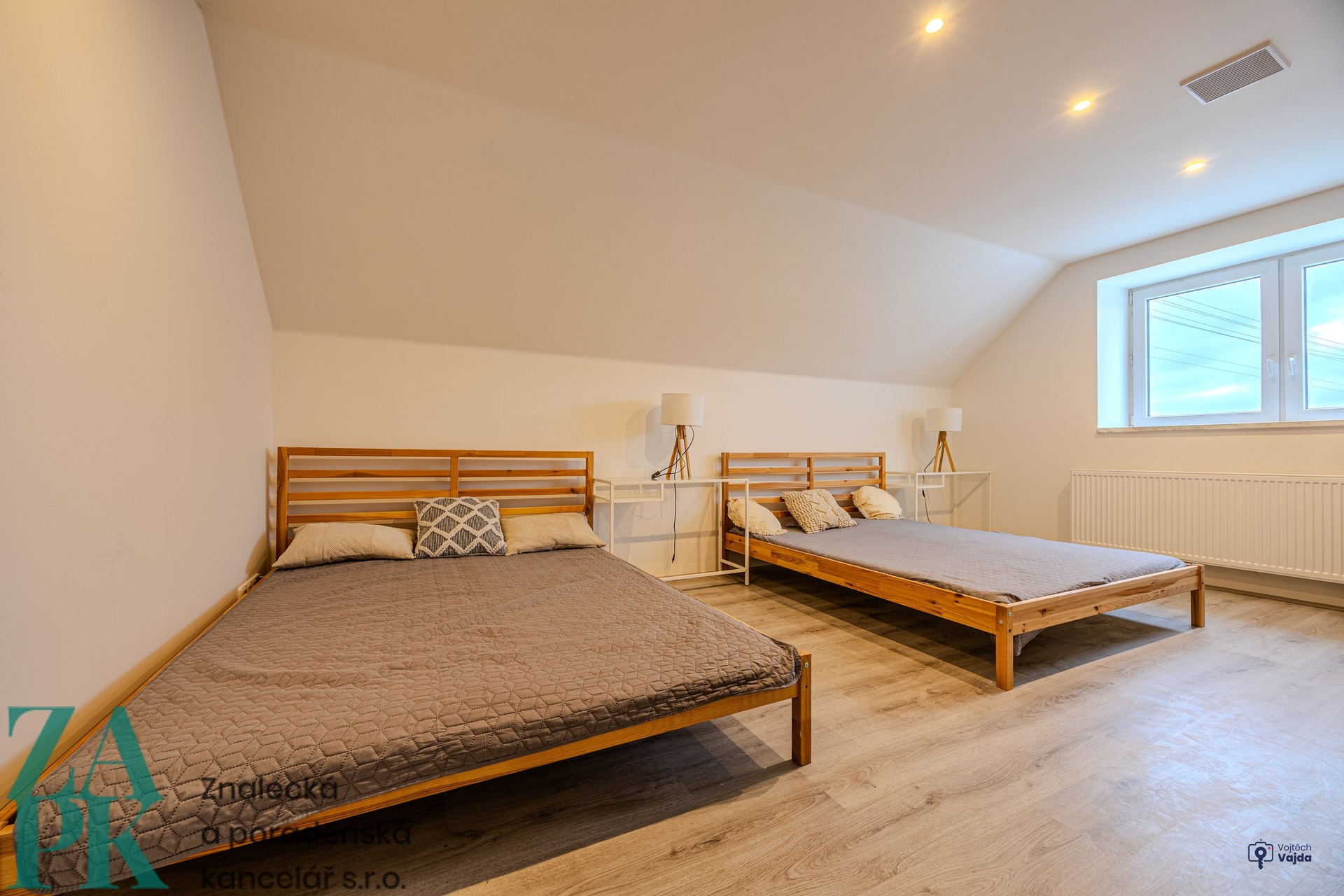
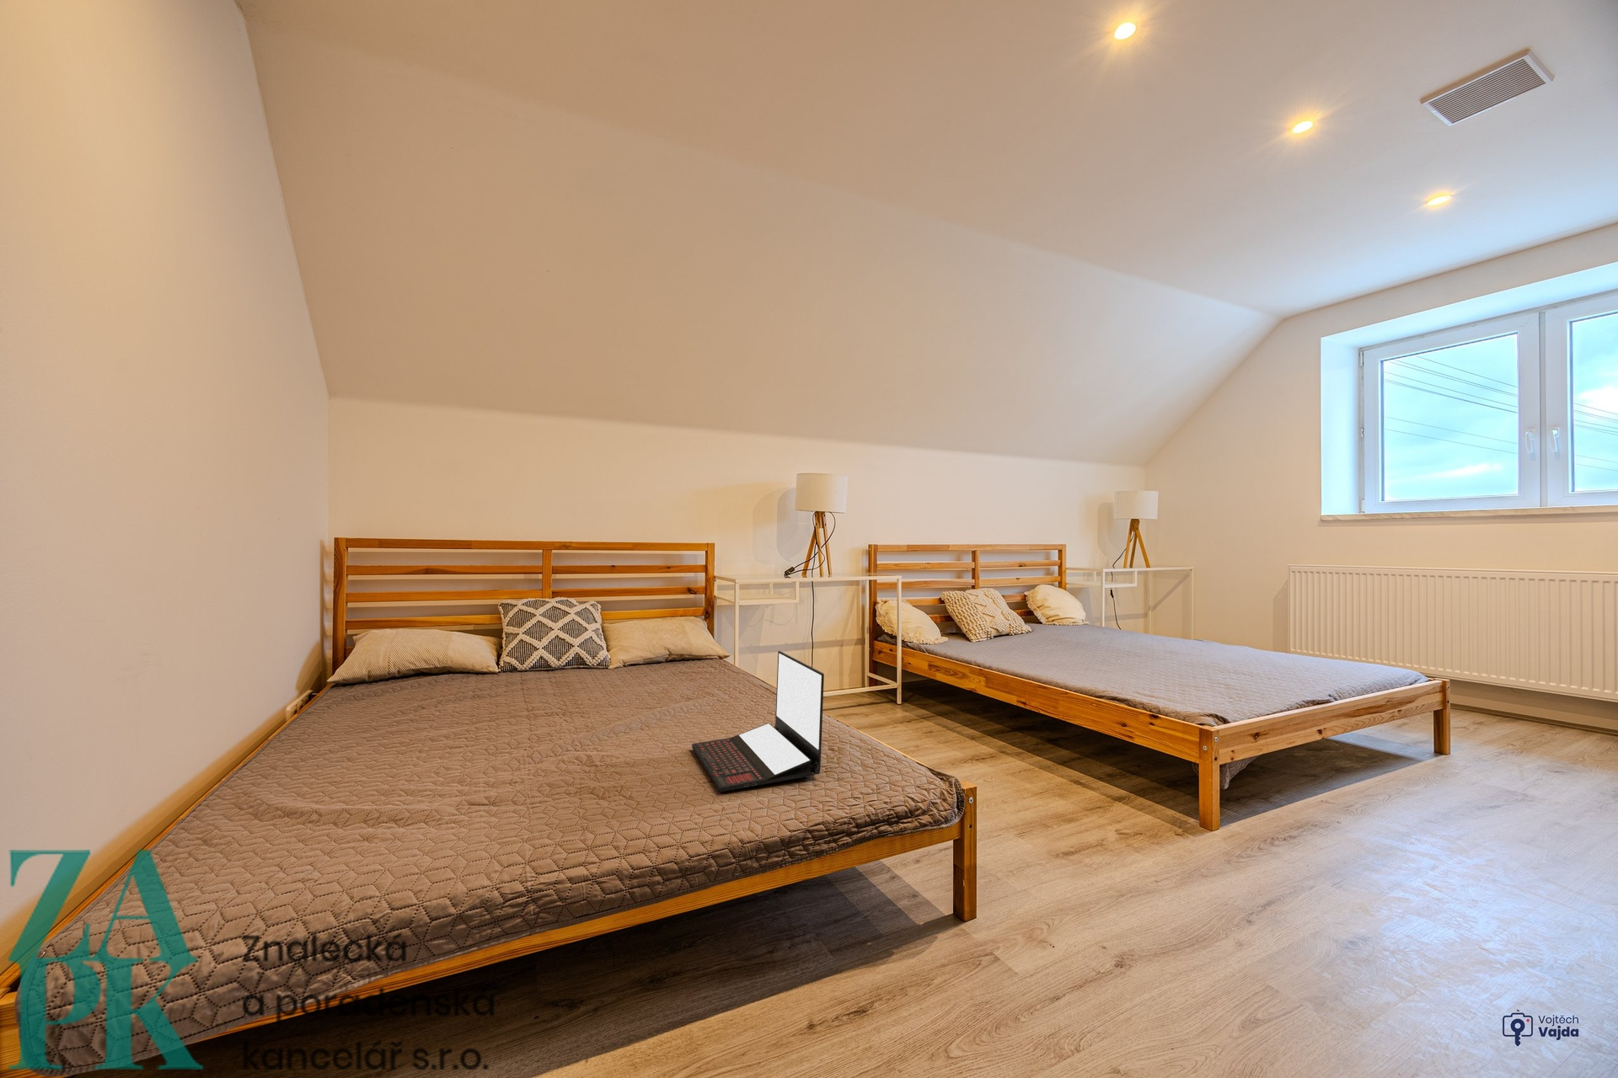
+ laptop [691,650,825,793]
